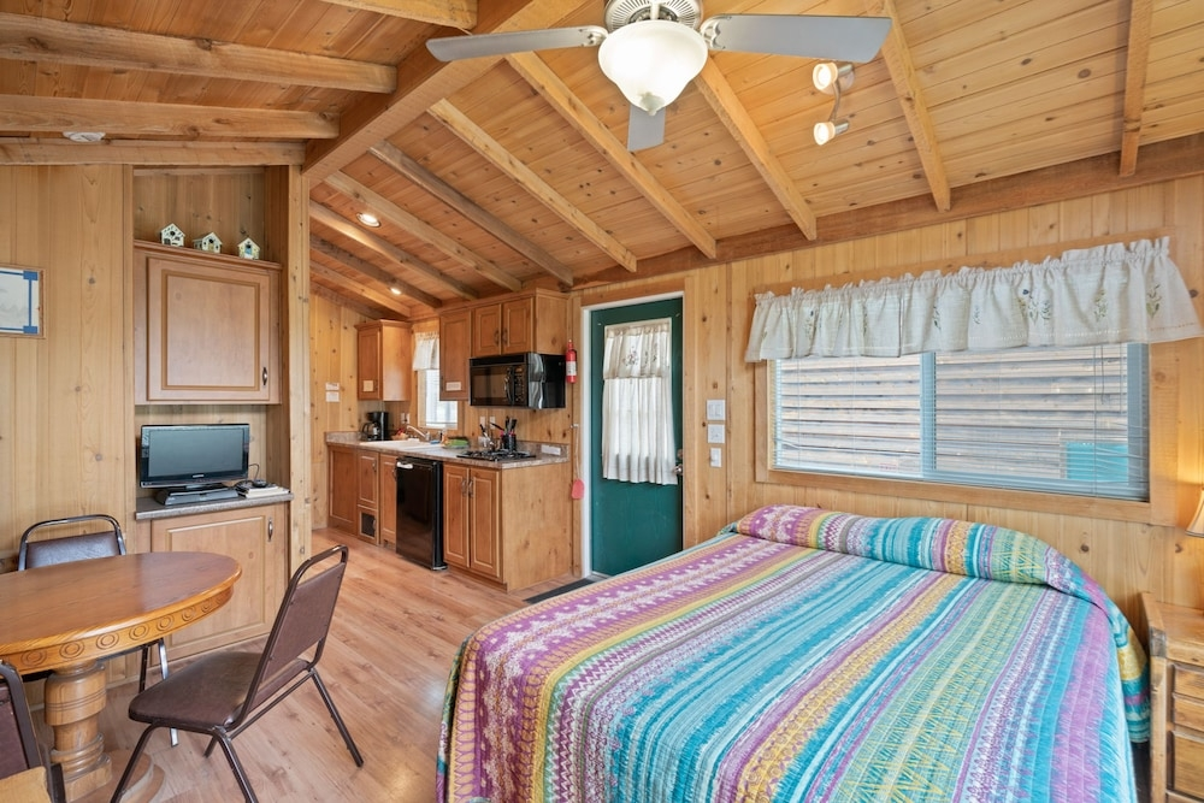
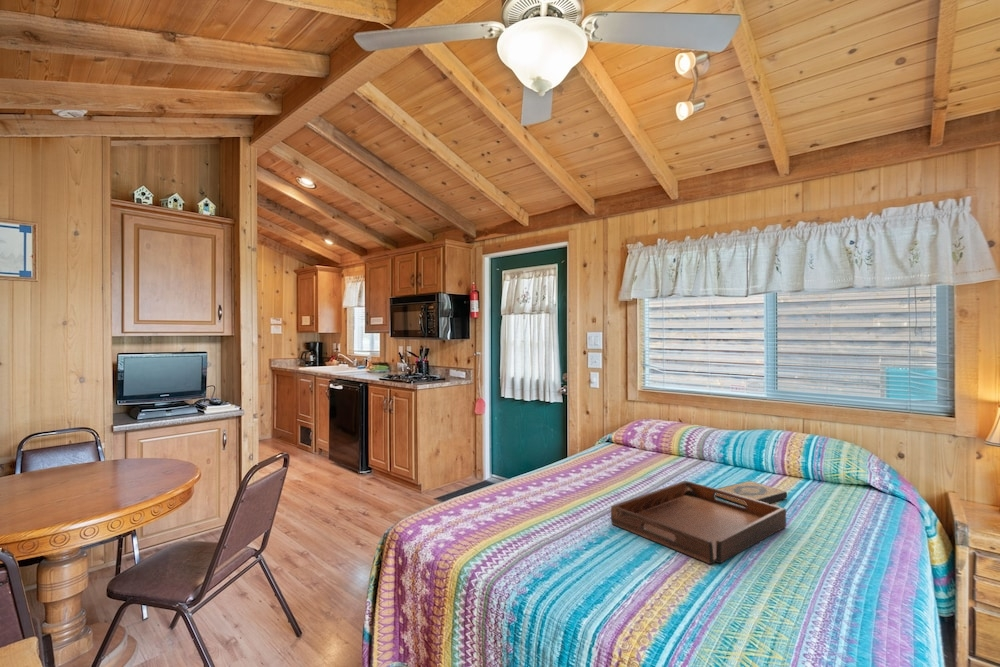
+ serving tray [610,480,787,565]
+ hardback book [715,480,788,507]
